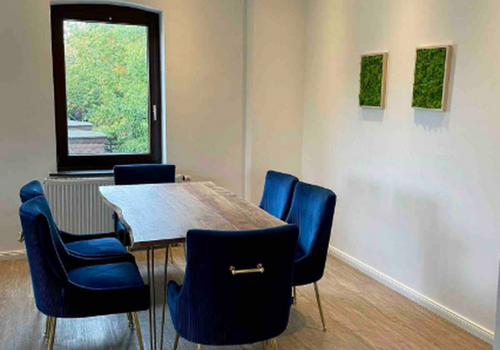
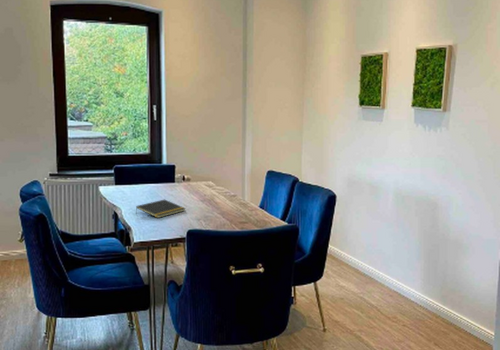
+ notepad [135,199,187,219]
